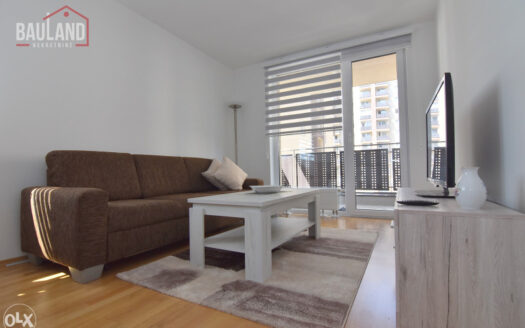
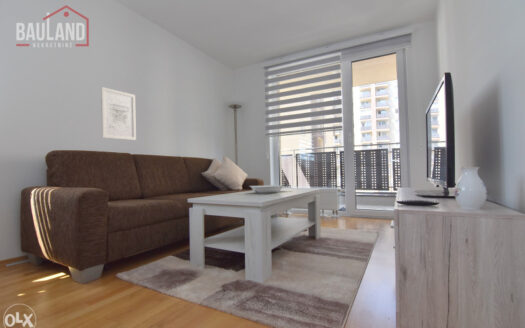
+ wall art [100,86,137,141]
